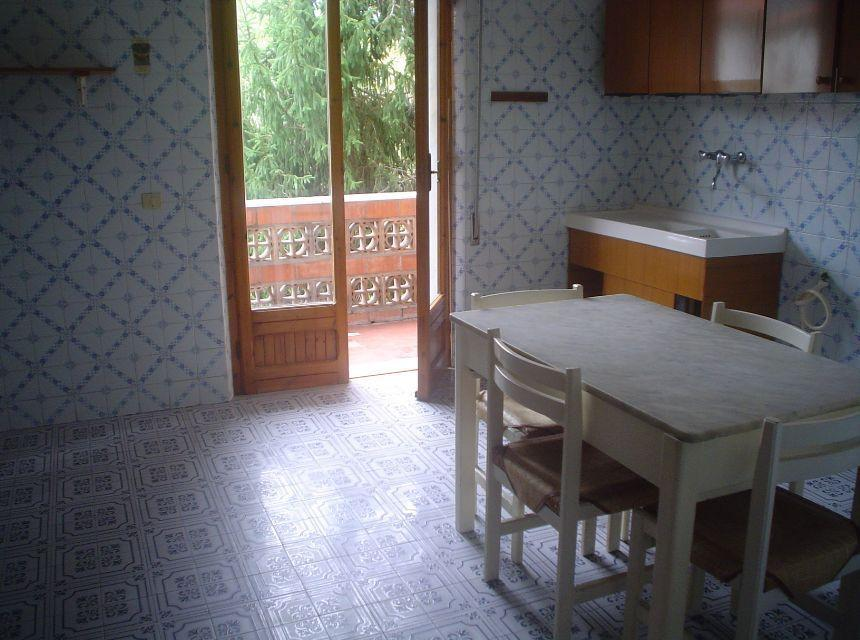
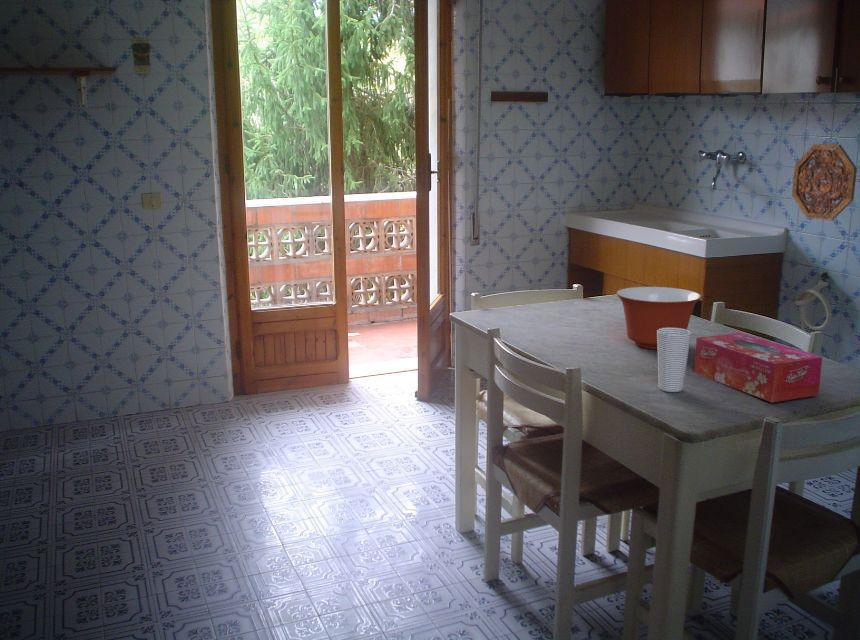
+ decorative platter [791,143,858,222]
+ mixing bowl [616,286,702,350]
+ cup [657,327,692,393]
+ tissue box [693,332,823,403]
